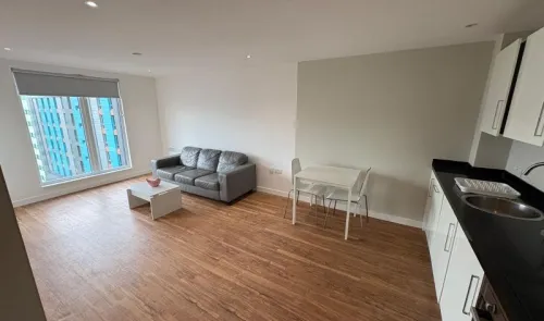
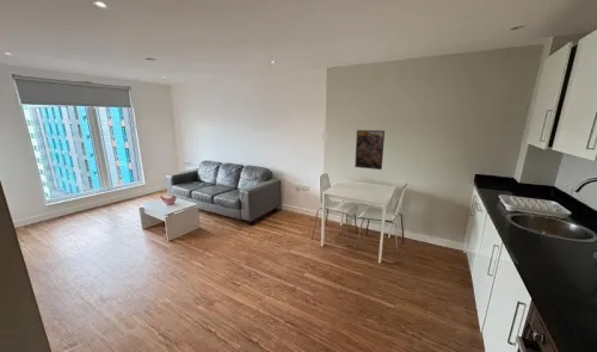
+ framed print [353,129,386,171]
